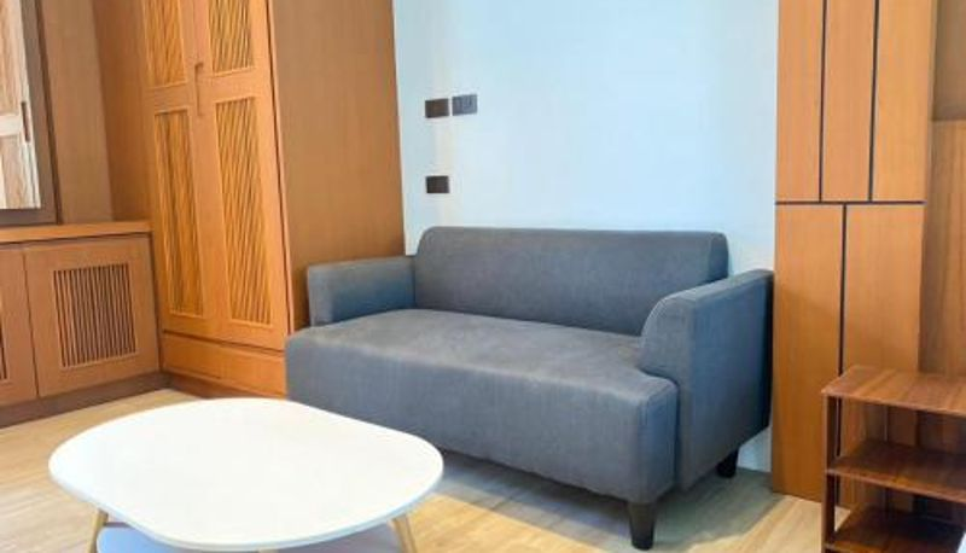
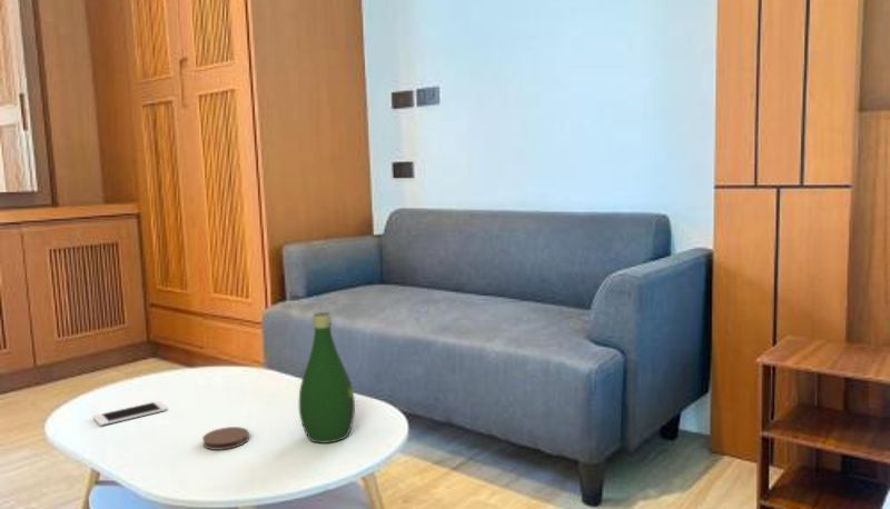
+ bottle [298,311,356,445]
+ coaster [201,426,250,451]
+ cell phone [92,400,168,427]
